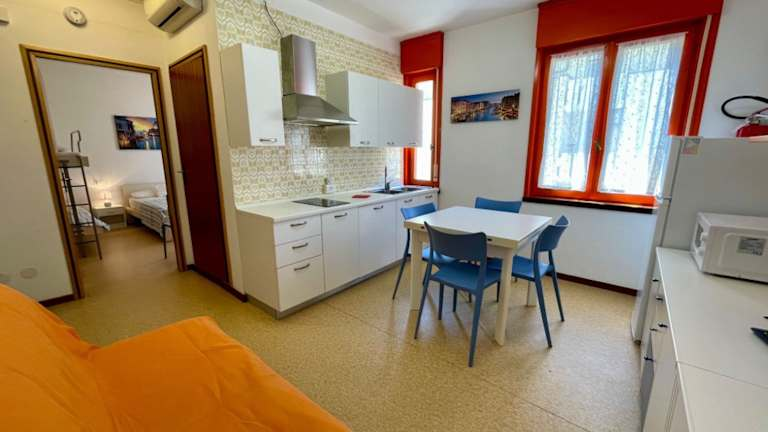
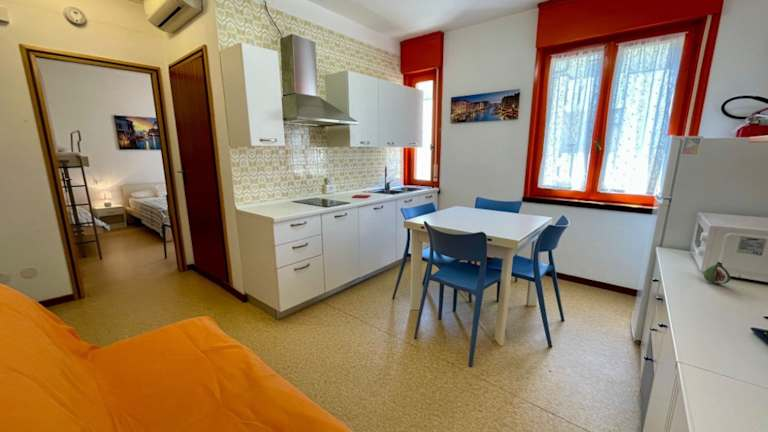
+ fruit [703,261,731,285]
